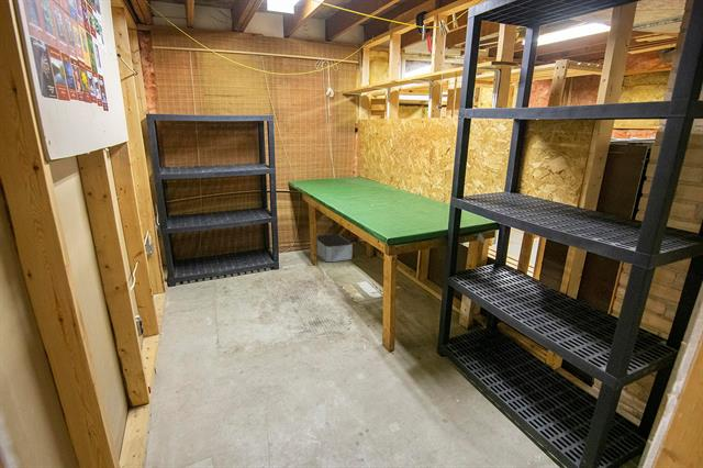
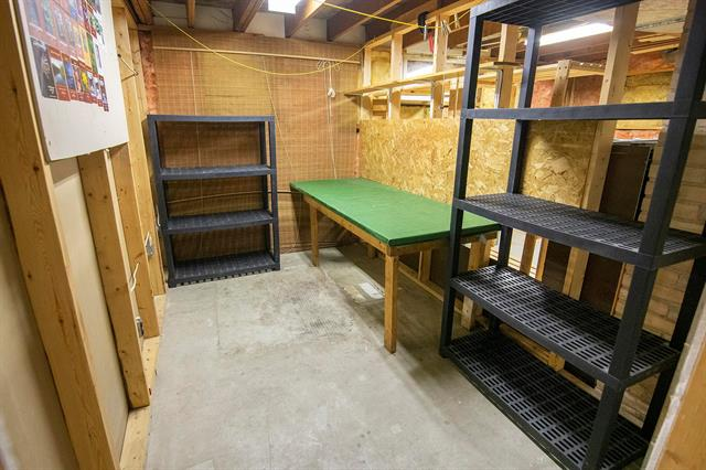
- storage bin [315,233,354,263]
